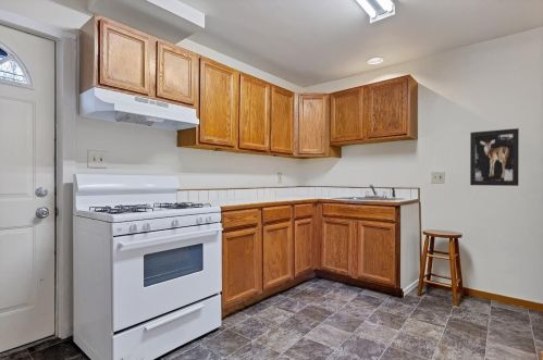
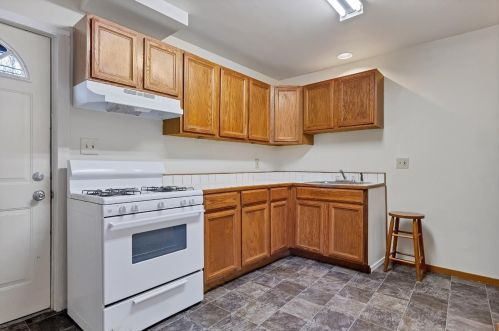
- wall art [469,127,520,187]
